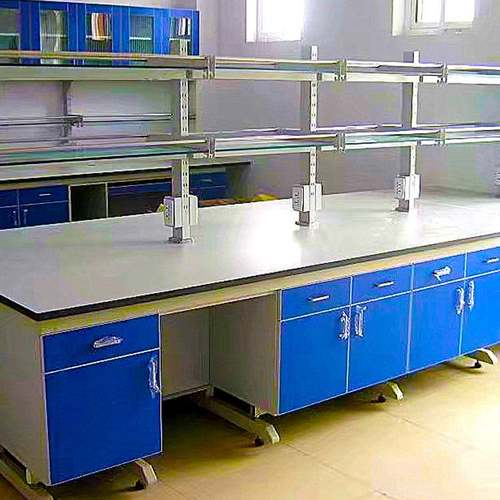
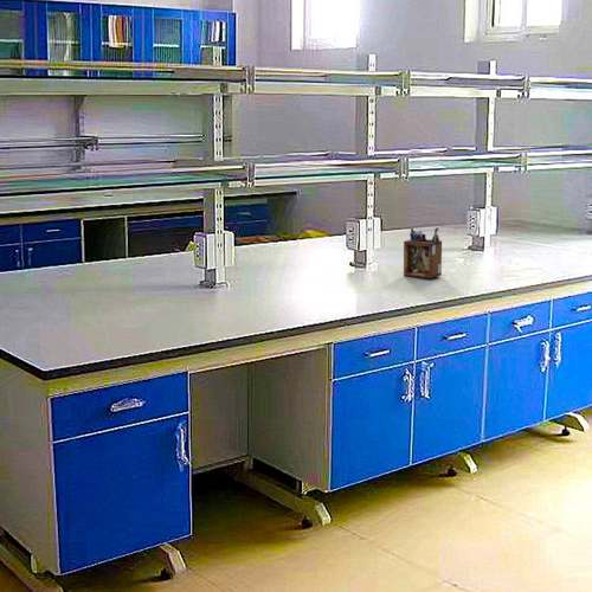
+ desk organizer [403,226,443,279]
